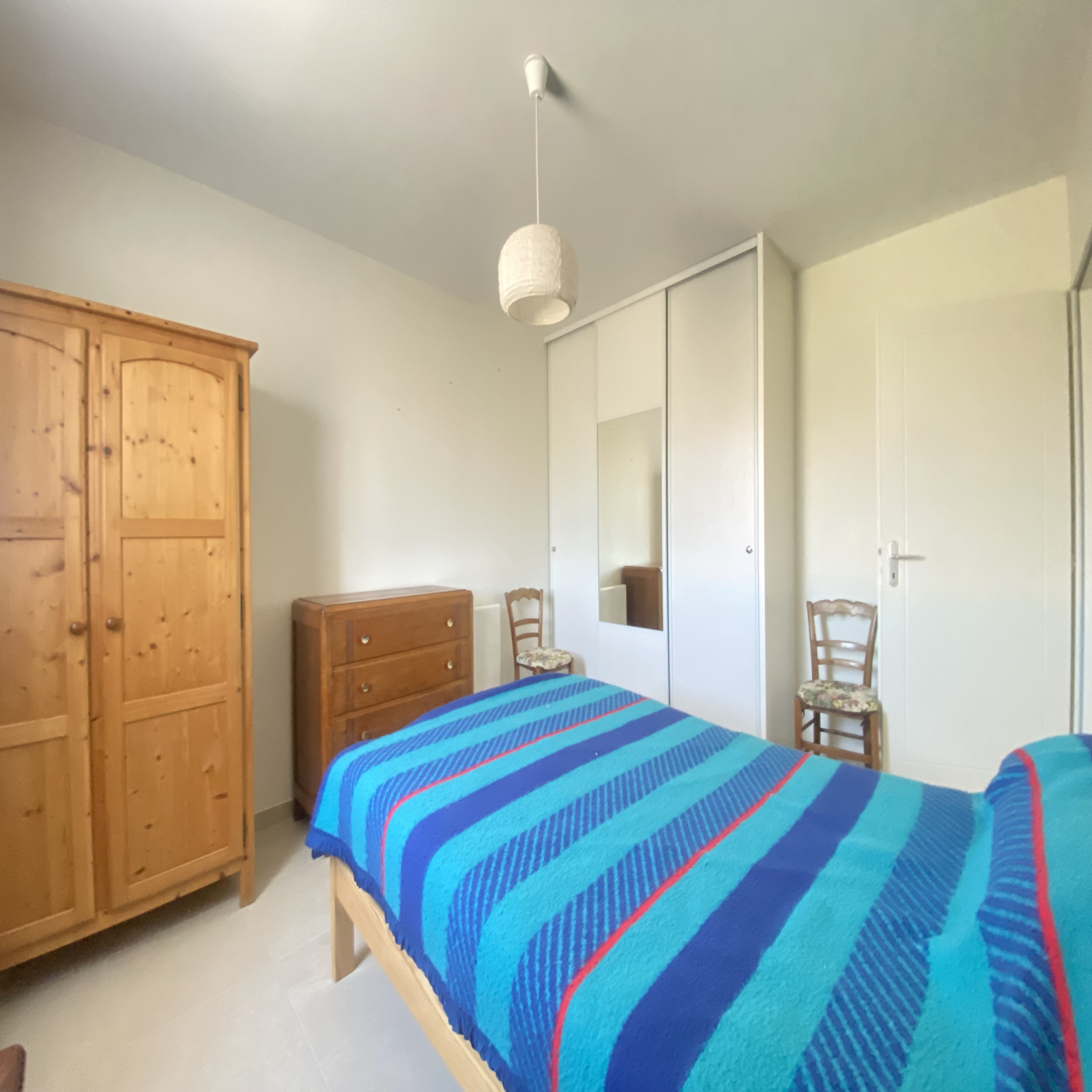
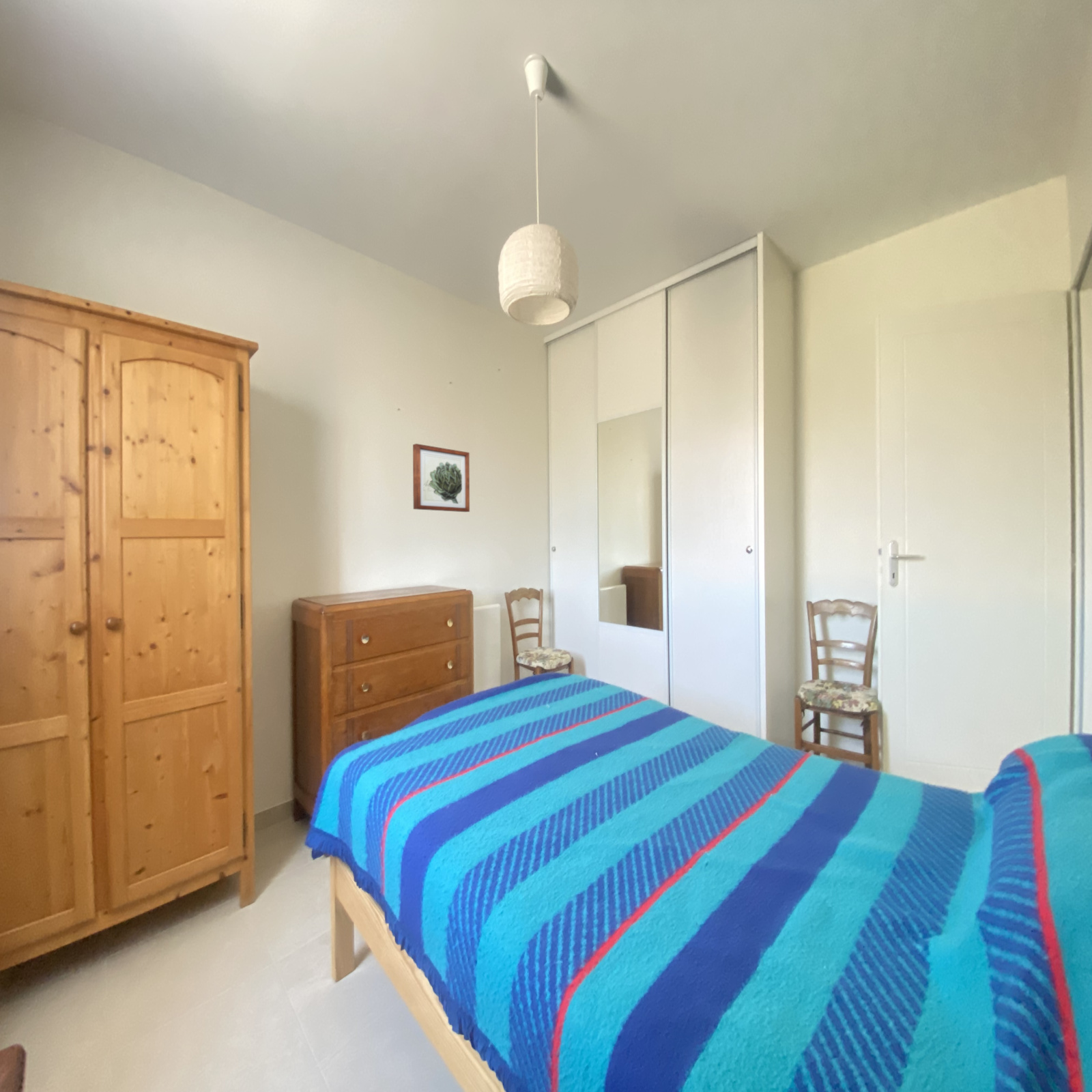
+ wall art [412,443,470,513]
